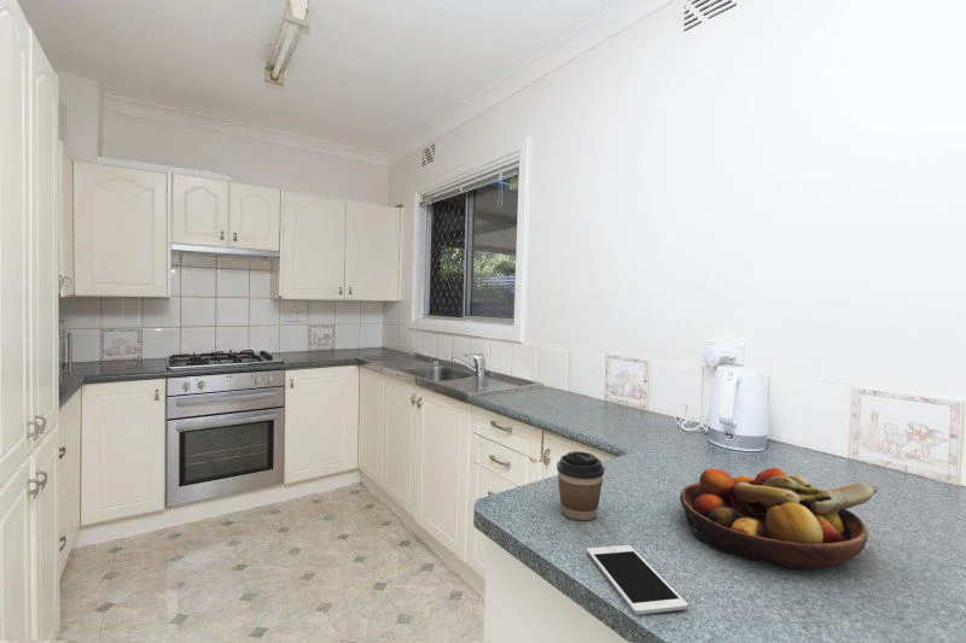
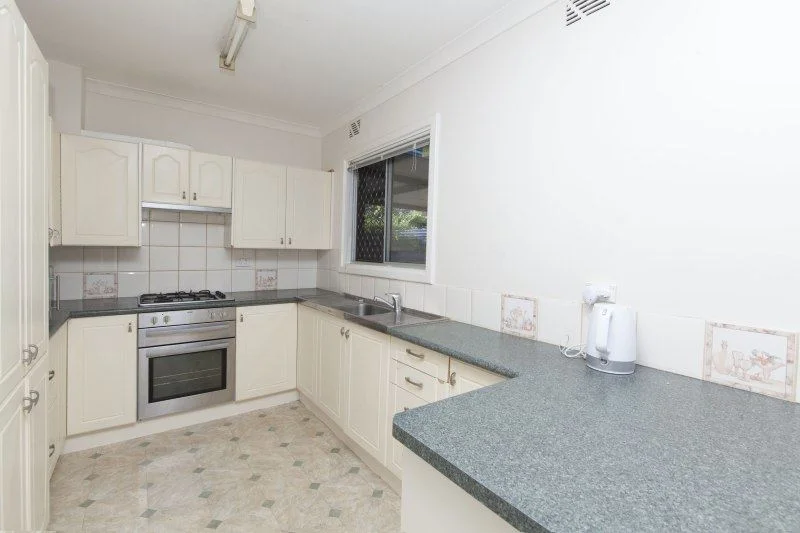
- fruit bowl [679,467,879,571]
- coffee cup [555,450,605,521]
- cell phone [586,544,688,615]
